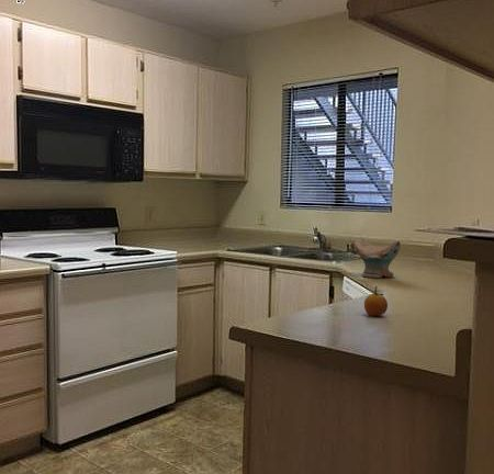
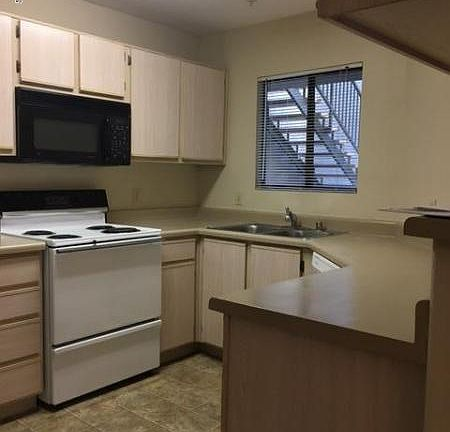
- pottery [353,237,402,279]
- fruit [363,285,389,317]
